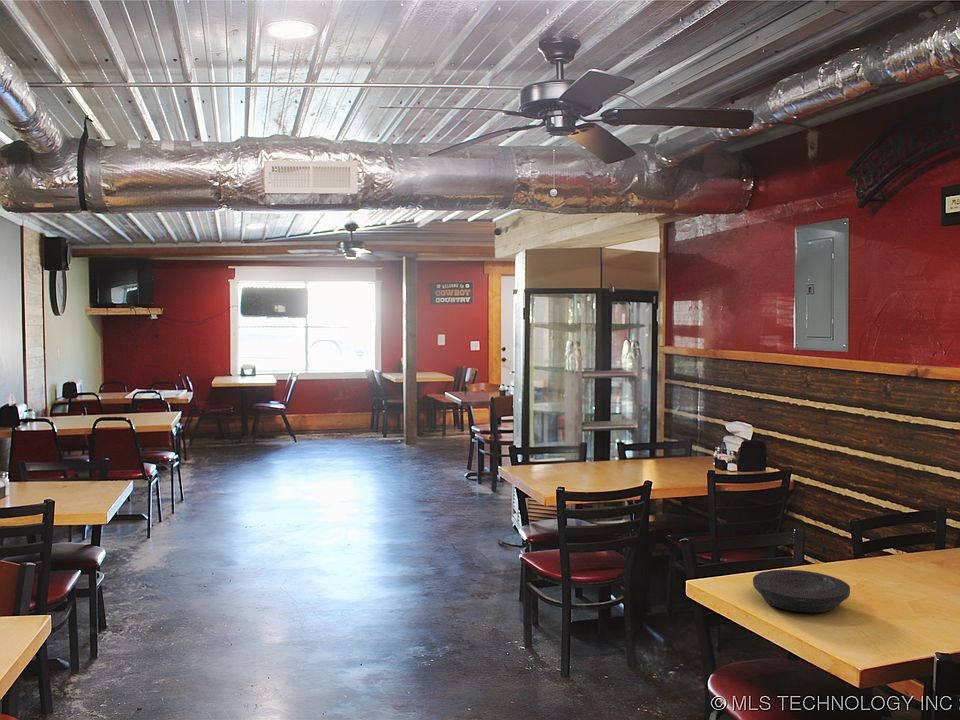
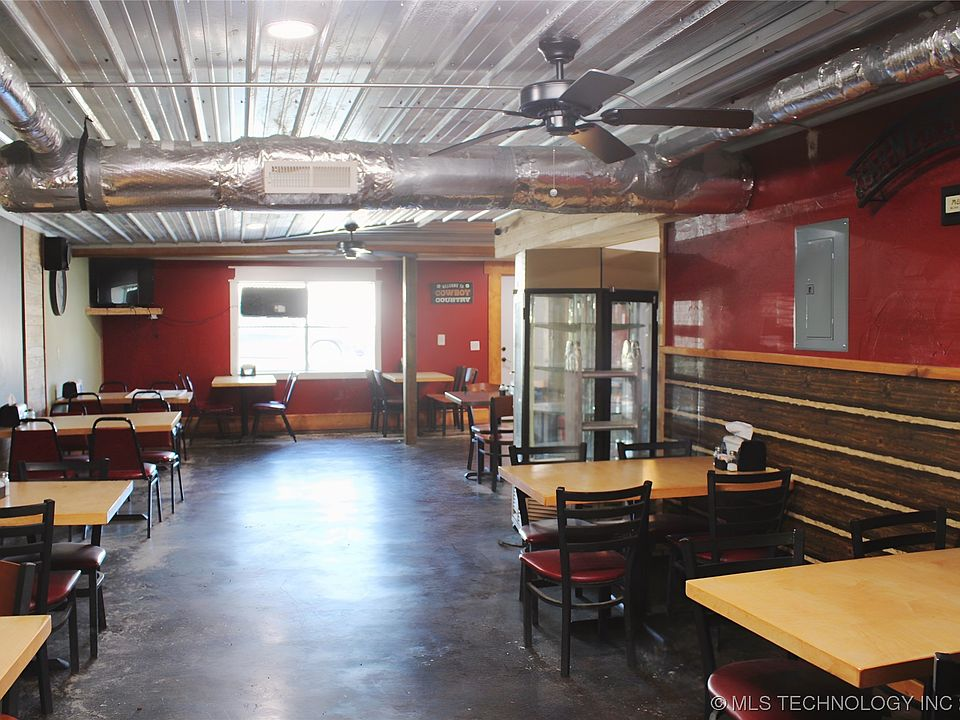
- plate [752,569,851,614]
